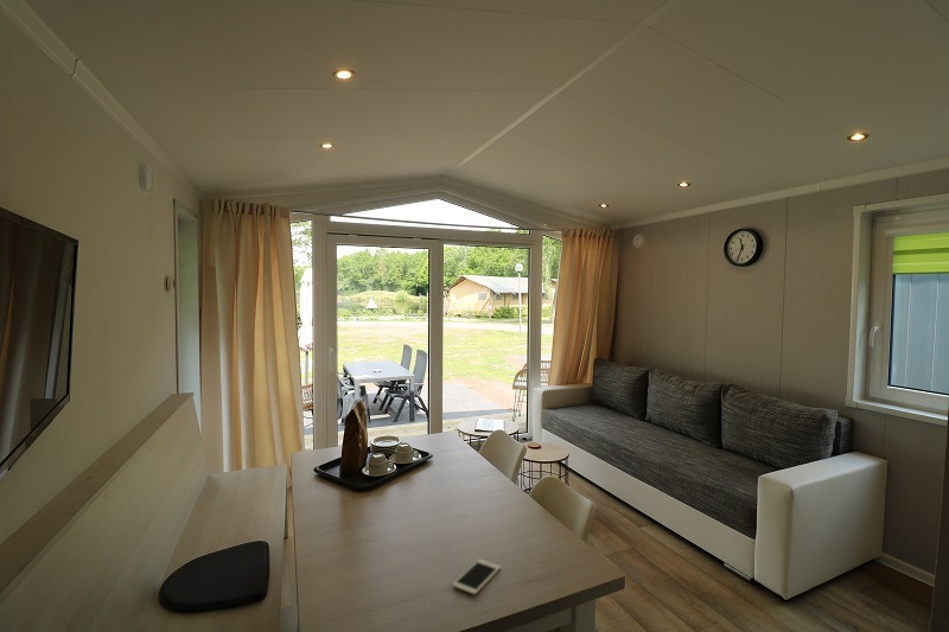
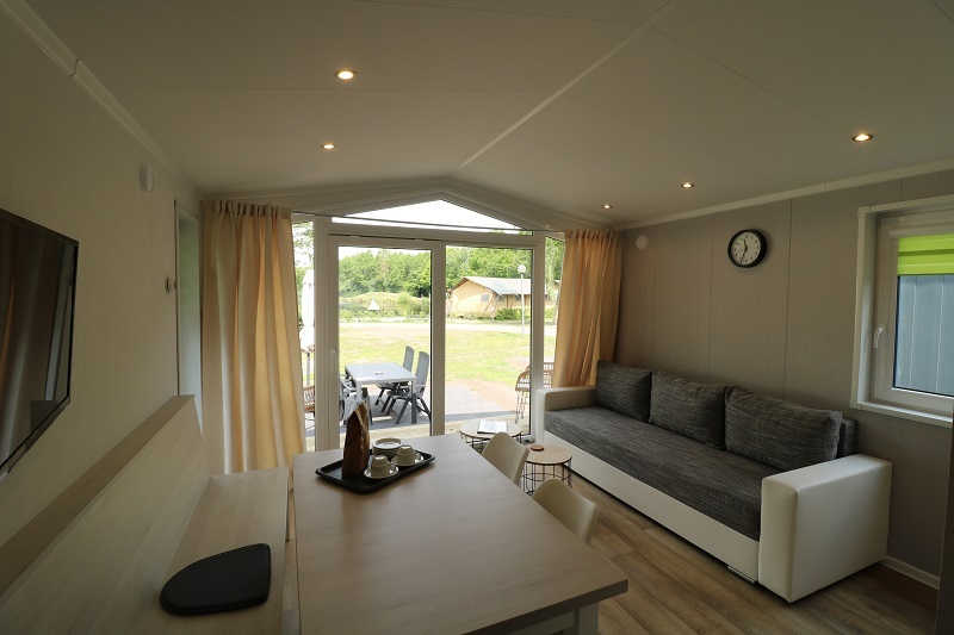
- cell phone [452,557,502,595]
